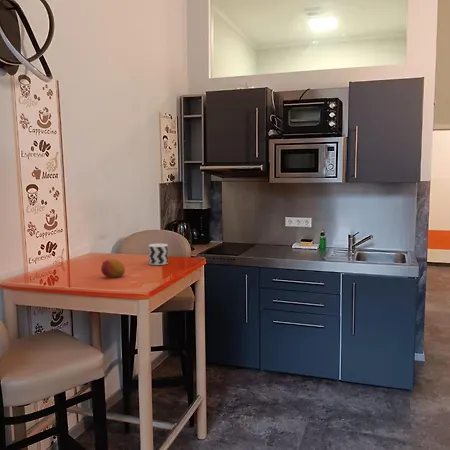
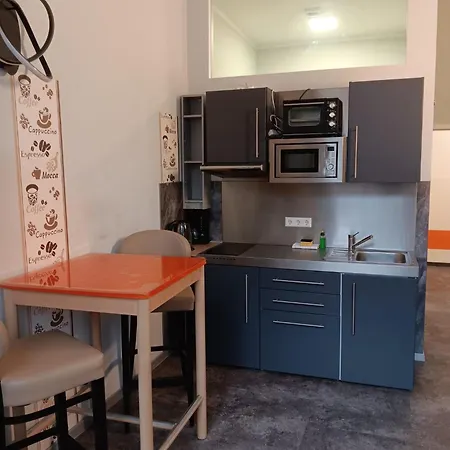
- fruit [100,258,126,278]
- cup [148,243,169,266]
